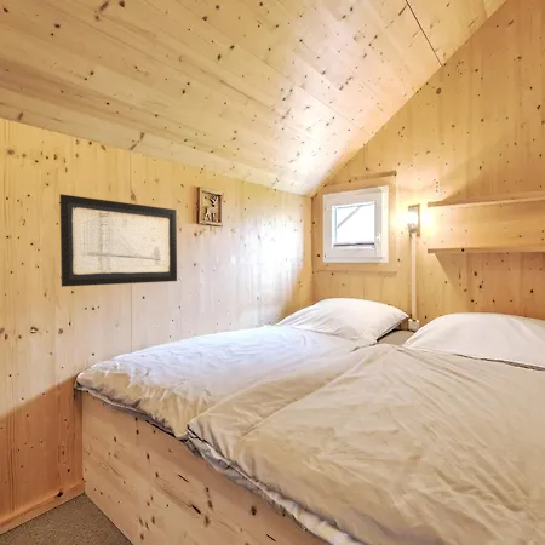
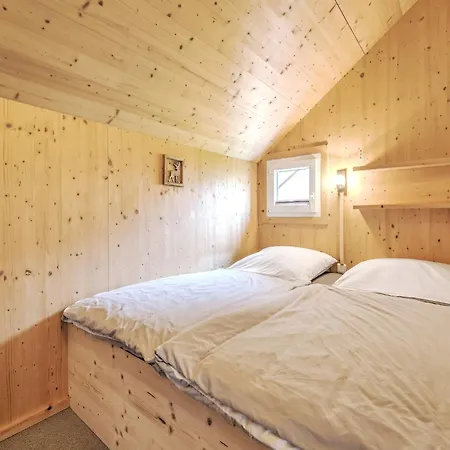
- wall art [58,193,178,288]
